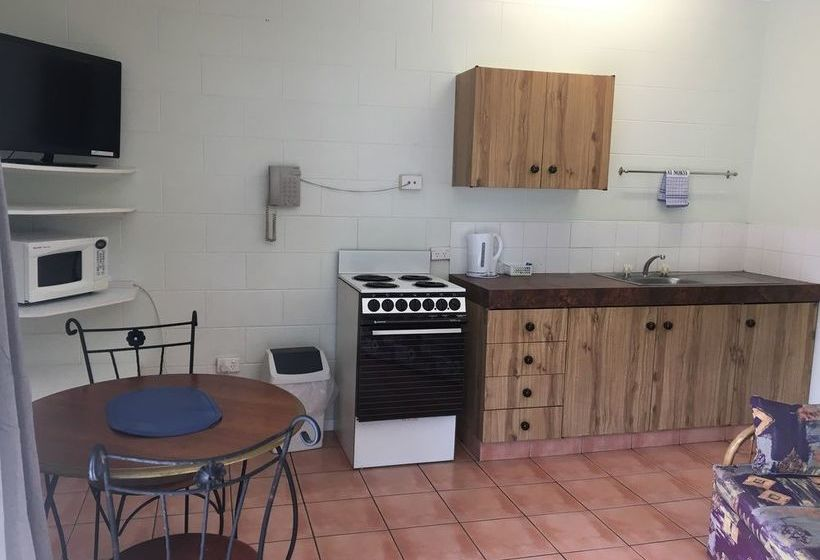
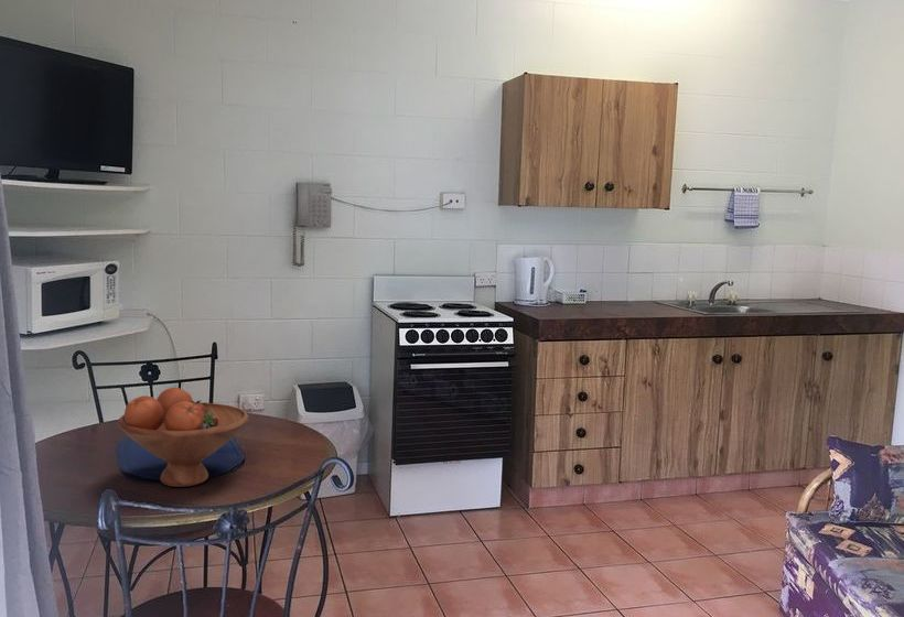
+ fruit bowl [117,387,250,488]
